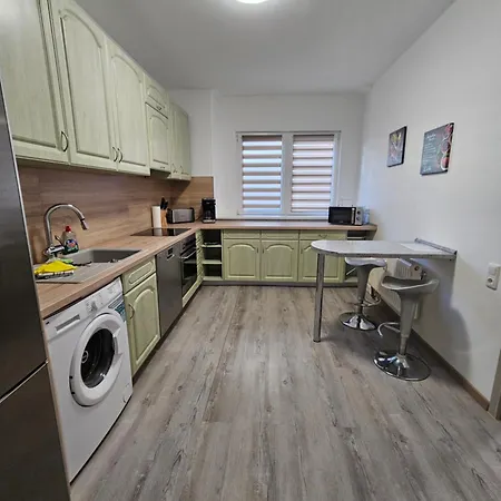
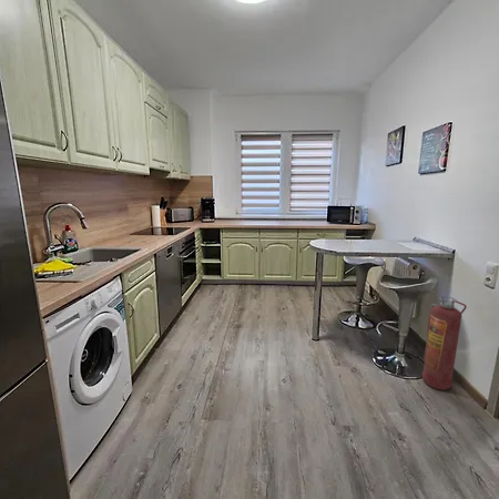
+ fire extinguisher [421,295,468,391]
